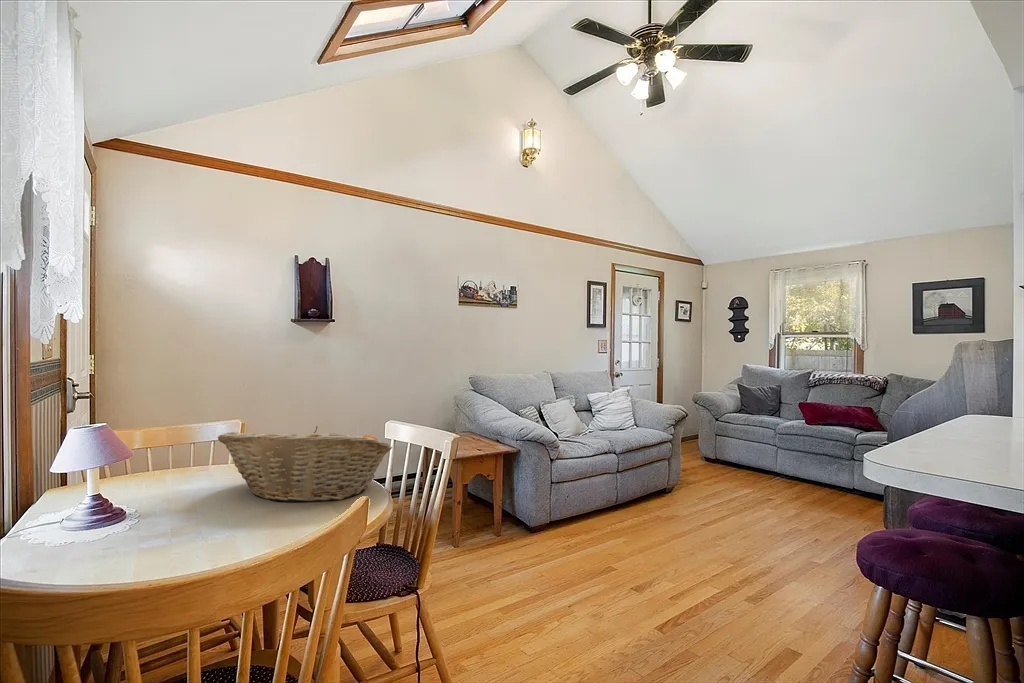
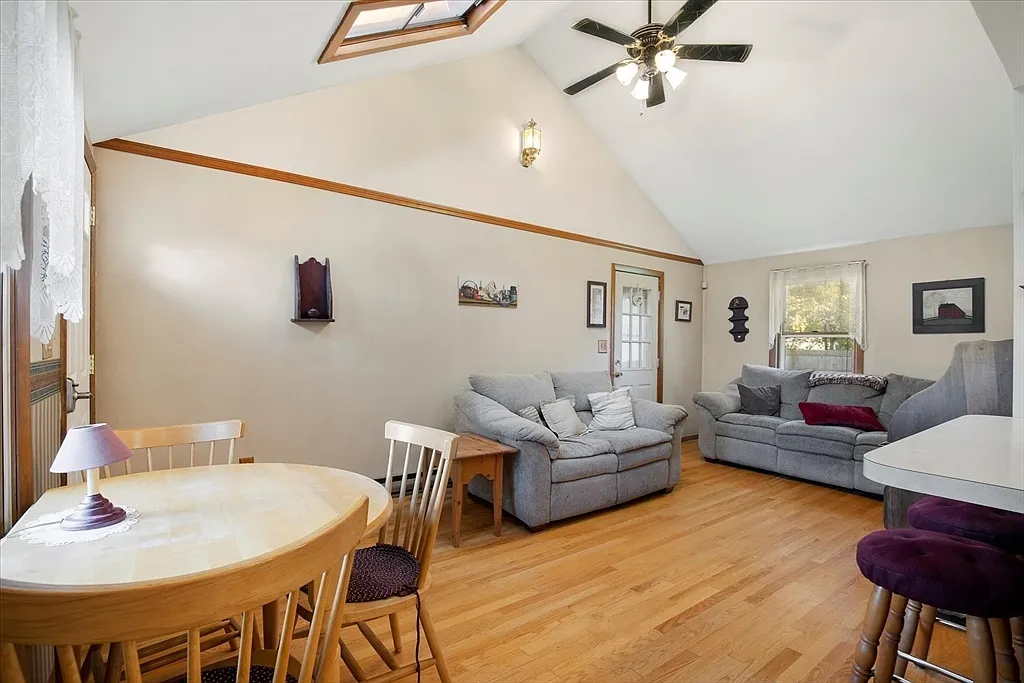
- fruit basket [217,425,393,504]
